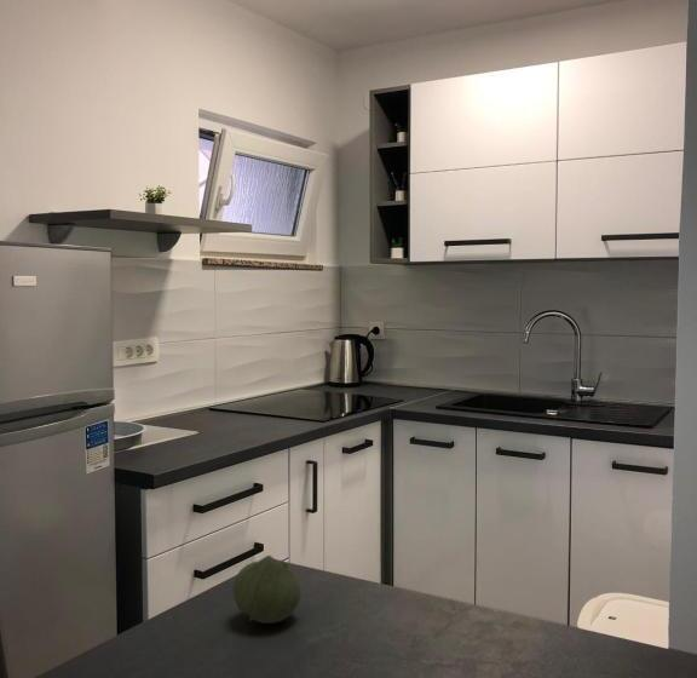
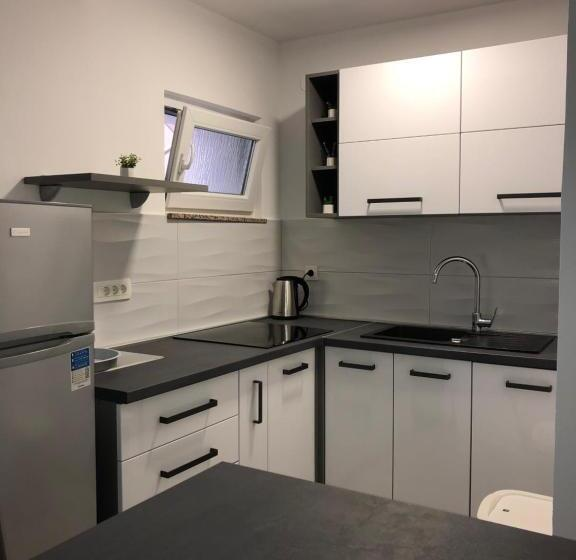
- fruit [231,555,301,625]
